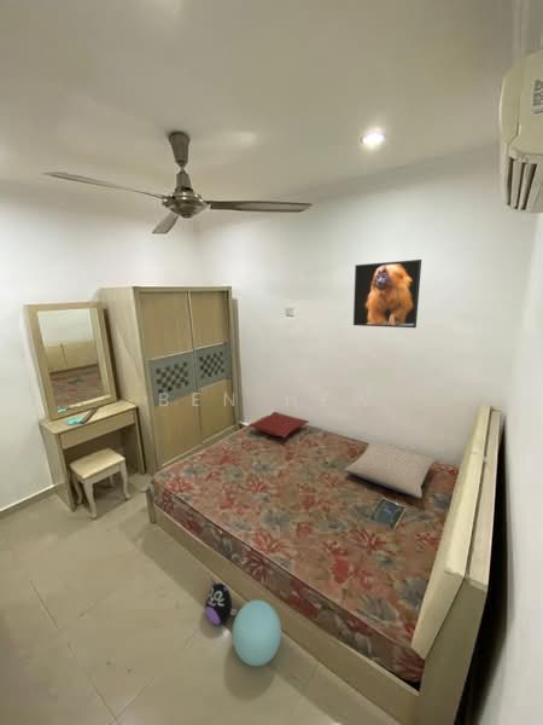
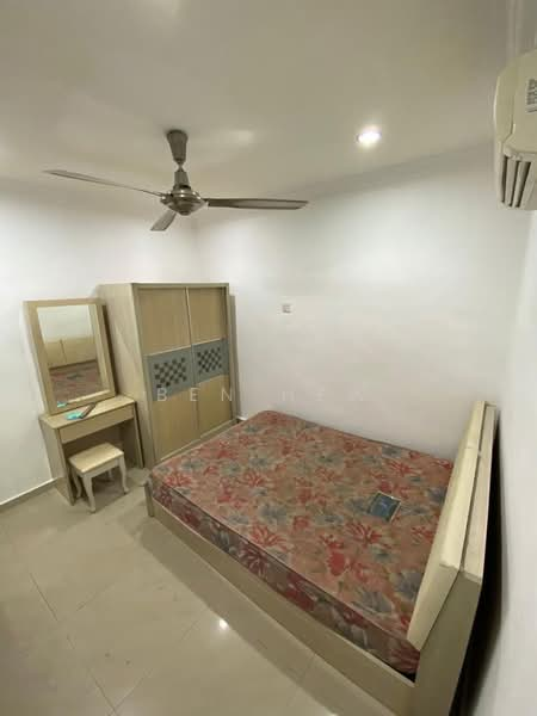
- plush toy [204,578,238,626]
- pillow [247,411,310,439]
- ball [232,599,282,667]
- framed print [352,259,422,329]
- pillow [343,441,437,499]
